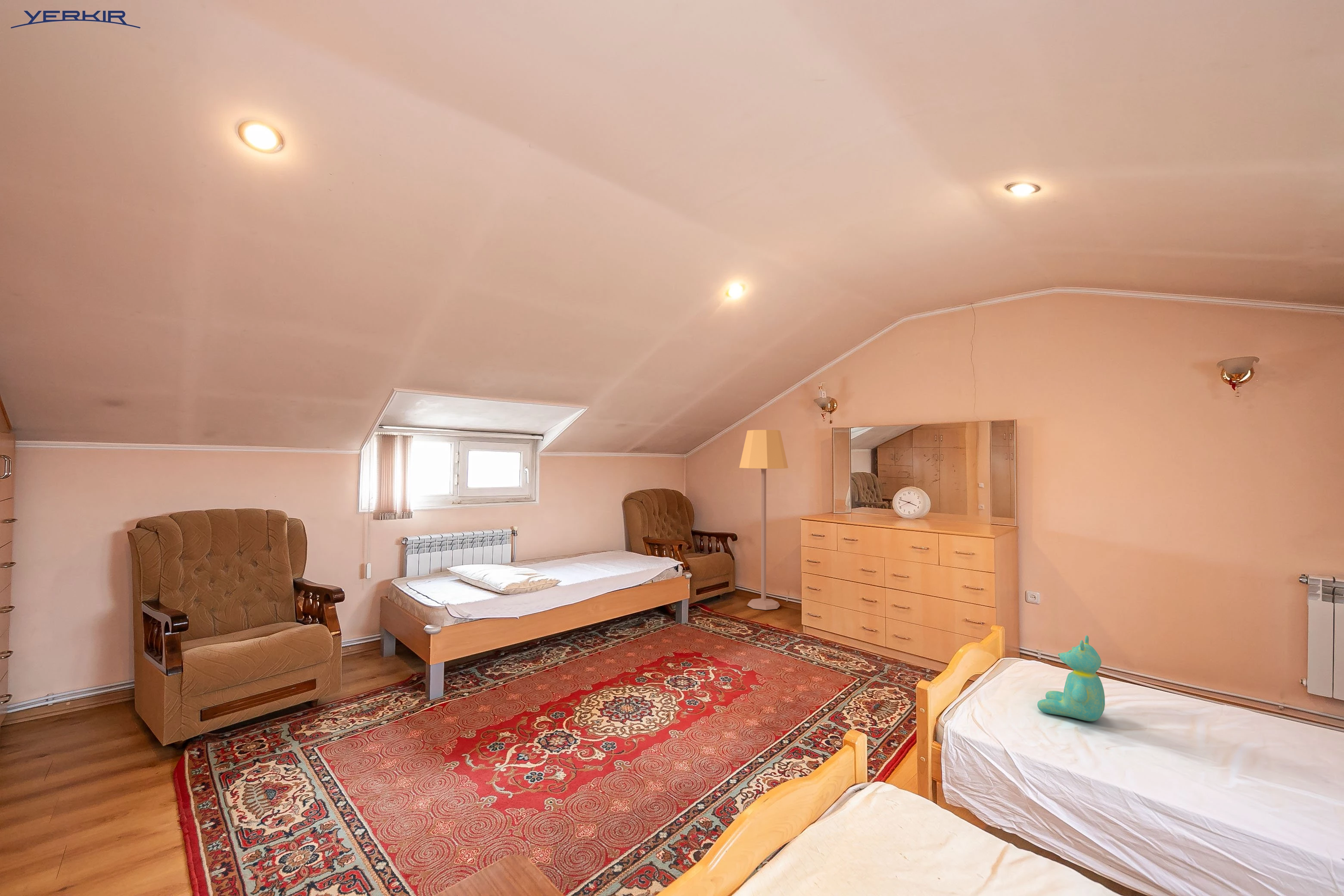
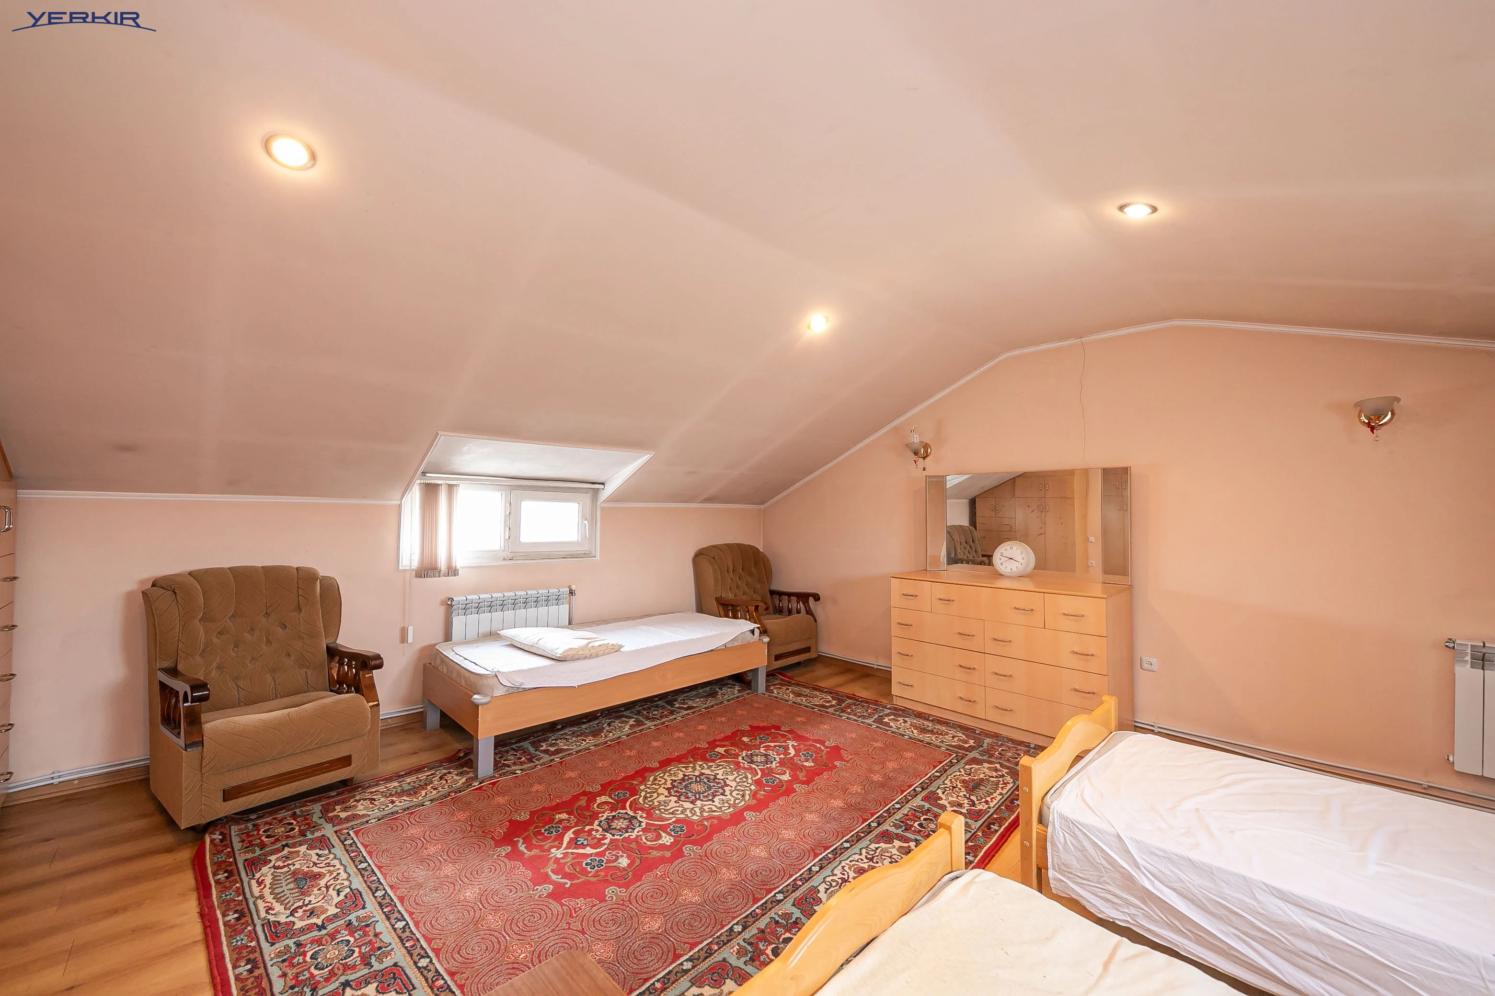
- teddy bear [1037,635,1105,722]
- lamp [739,429,789,610]
